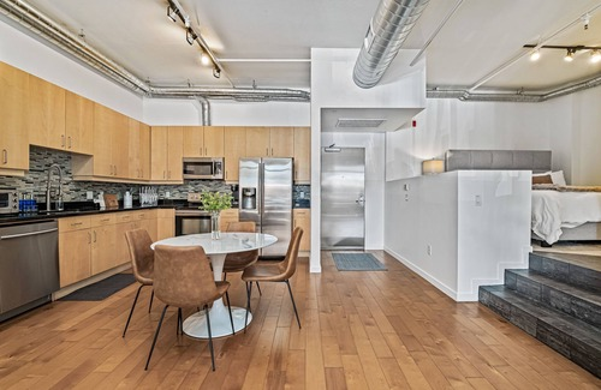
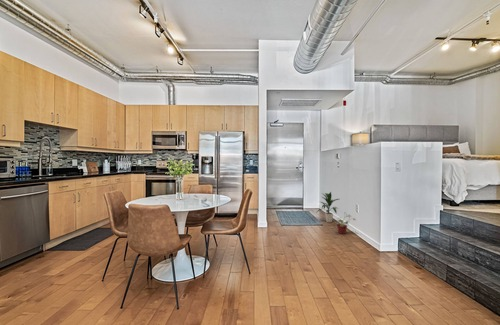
+ indoor plant [315,191,339,223]
+ potted plant [336,211,356,235]
